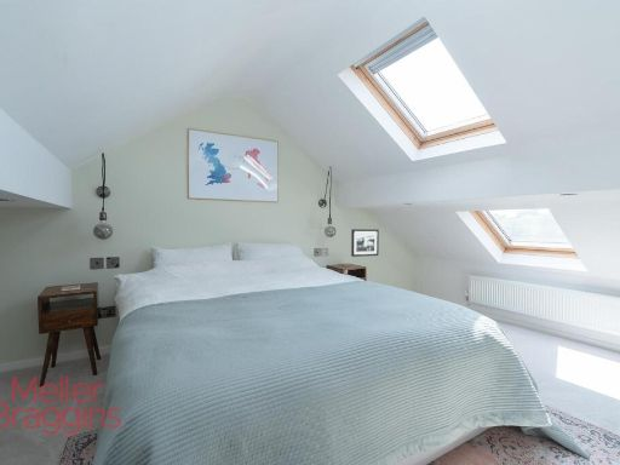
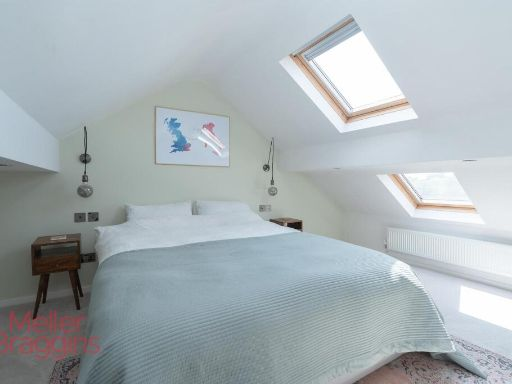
- picture frame [350,228,380,258]
